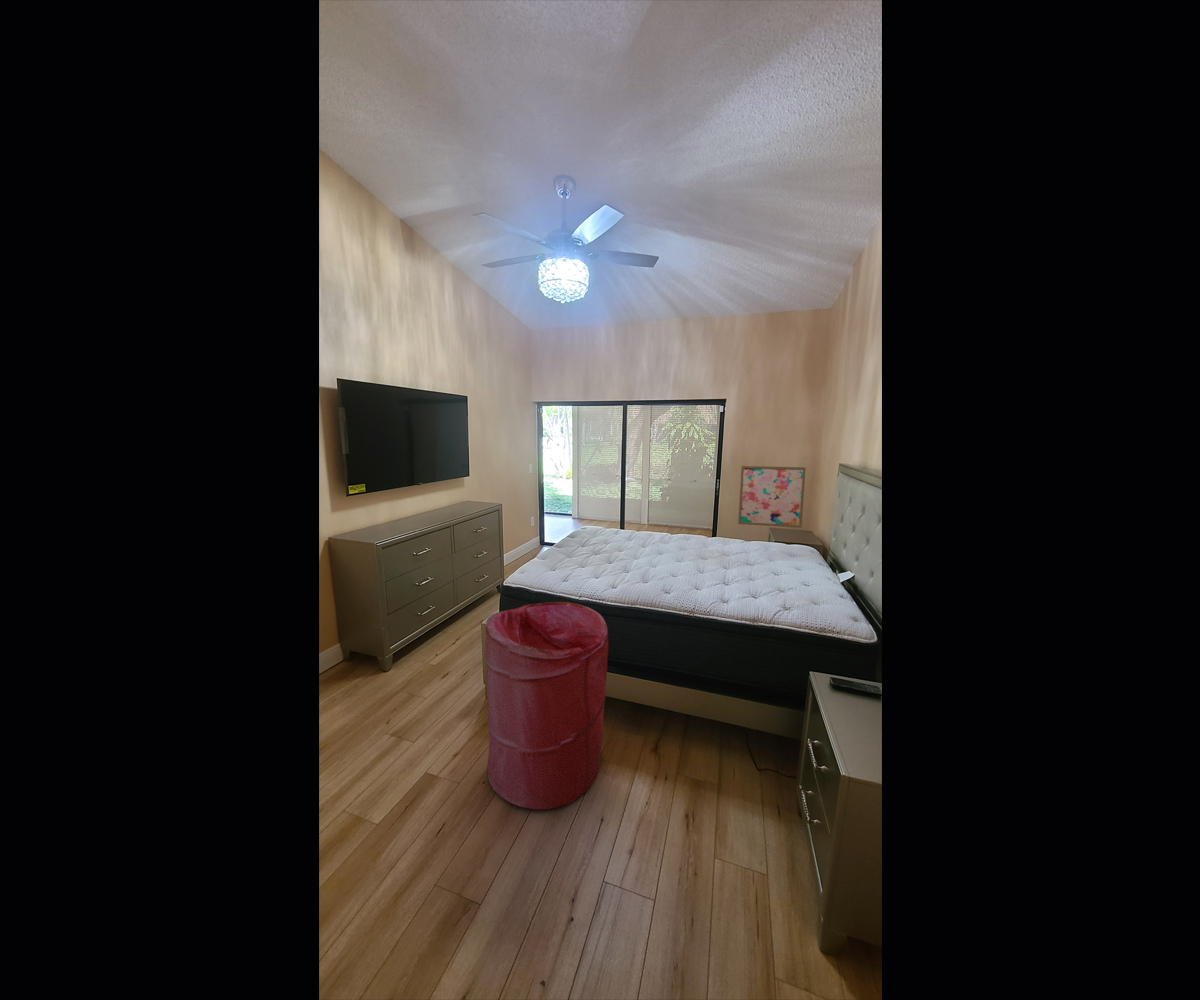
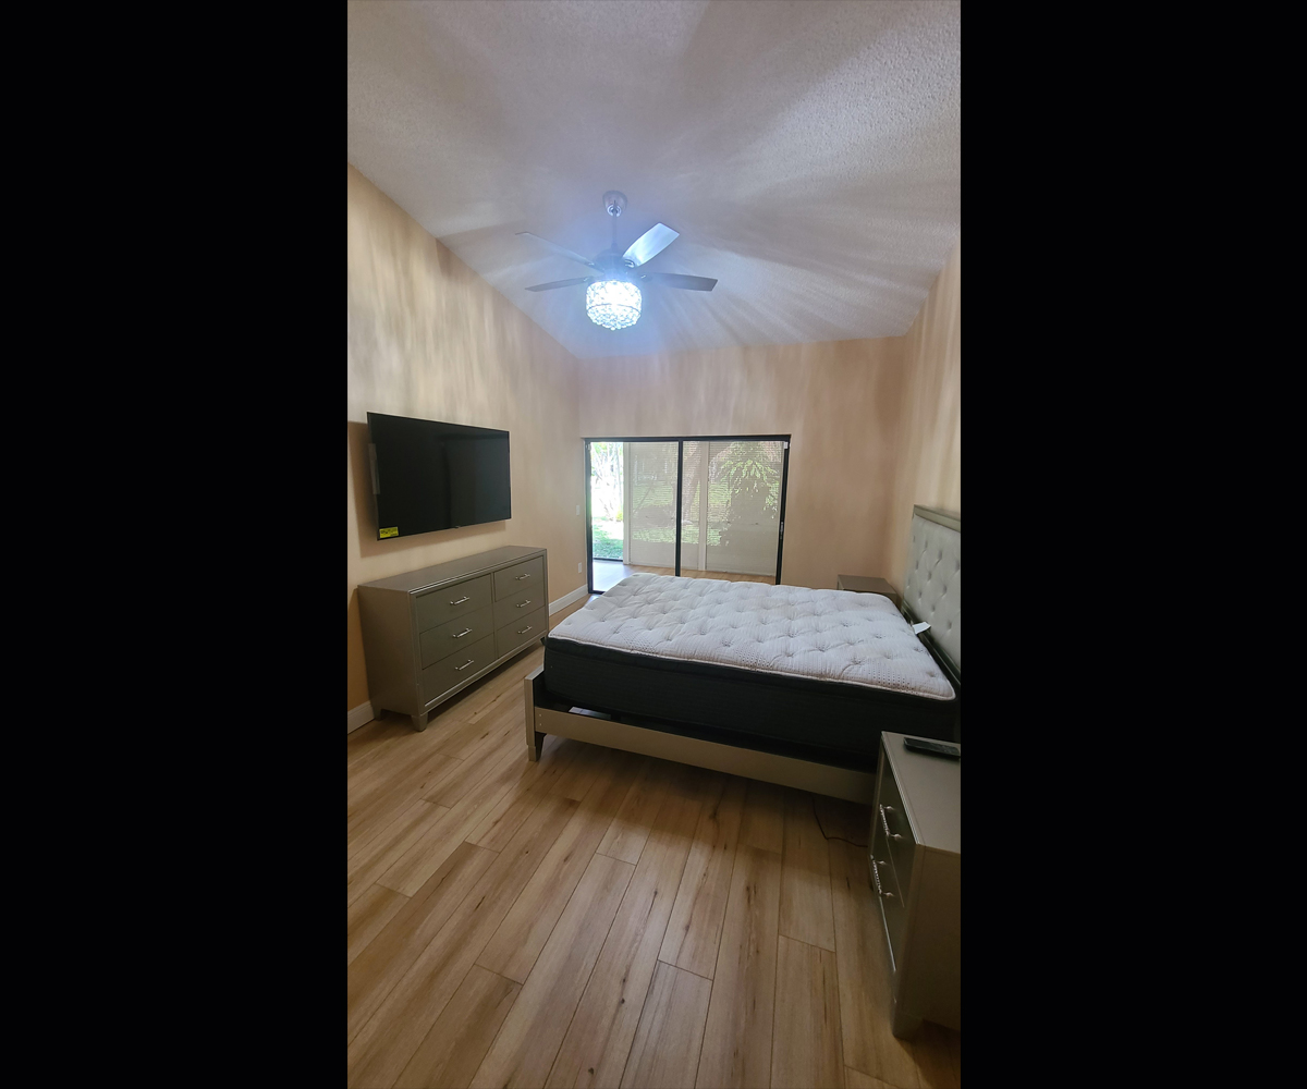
- wall art [737,465,807,529]
- laundry hamper [484,601,609,810]
